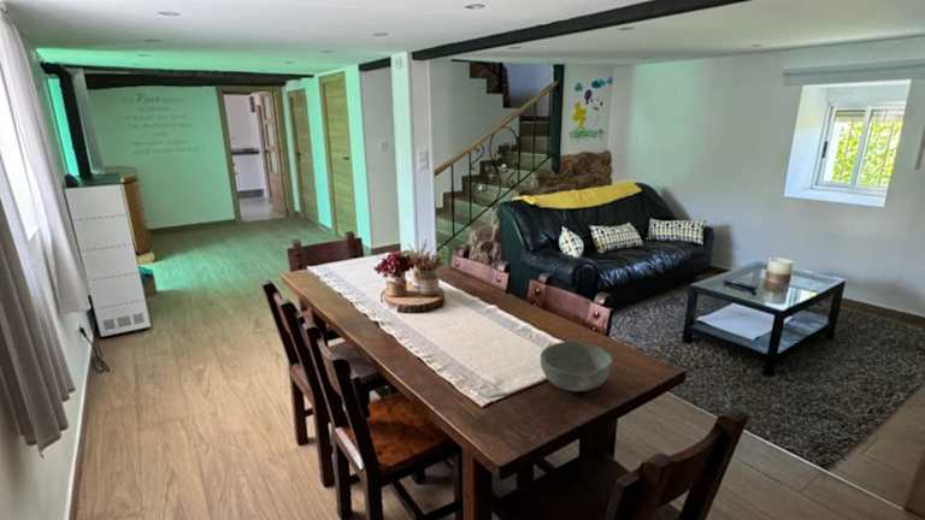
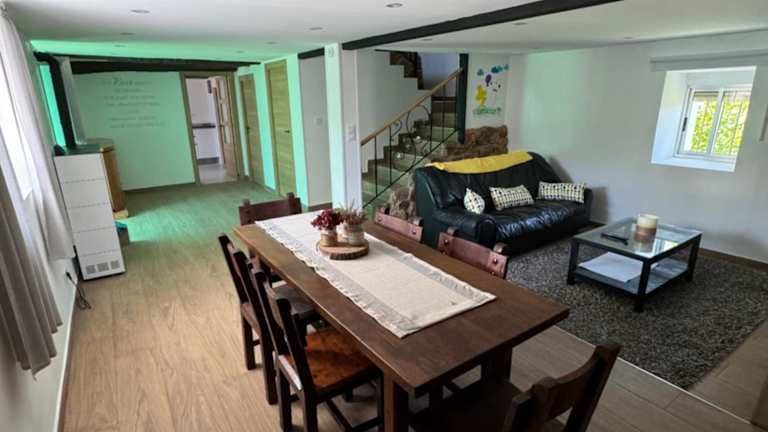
- bowl [540,341,613,392]
